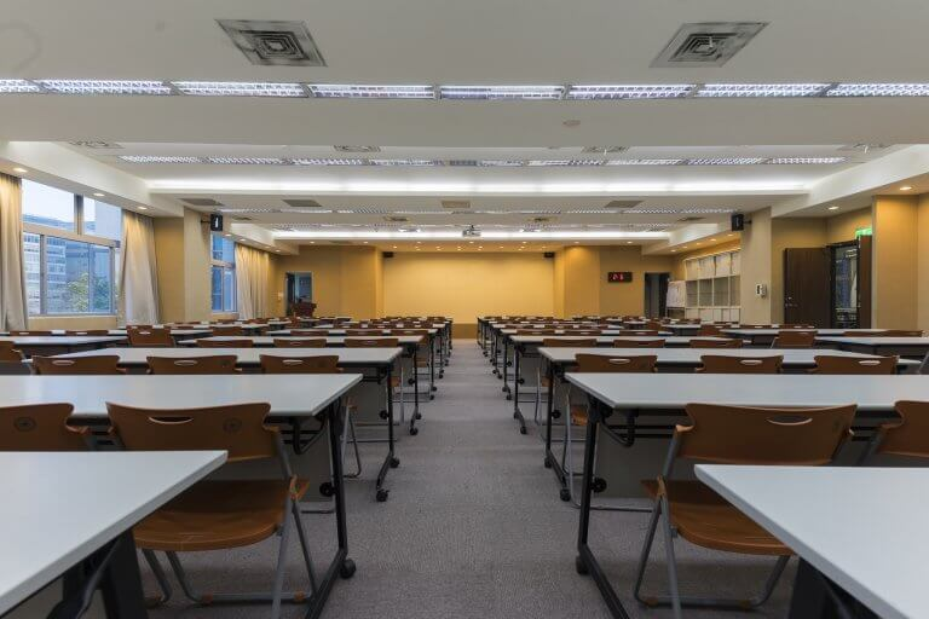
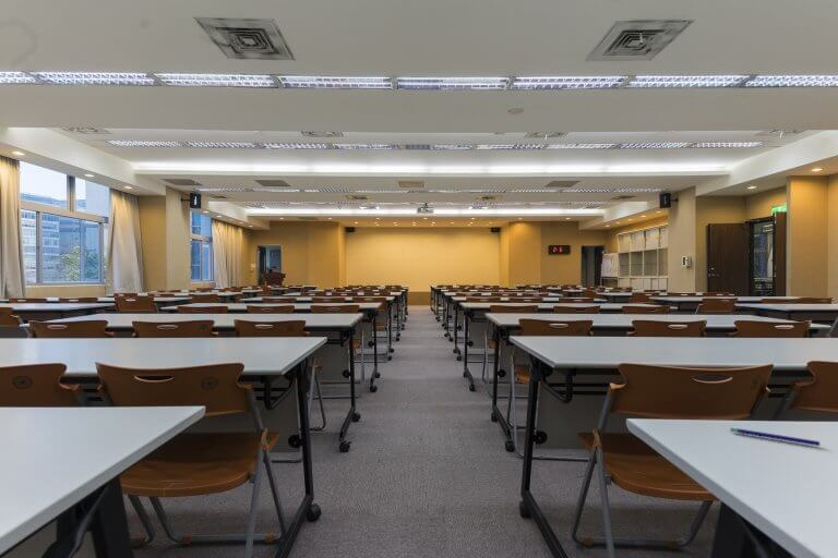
+ pen [730,427,821,447]
